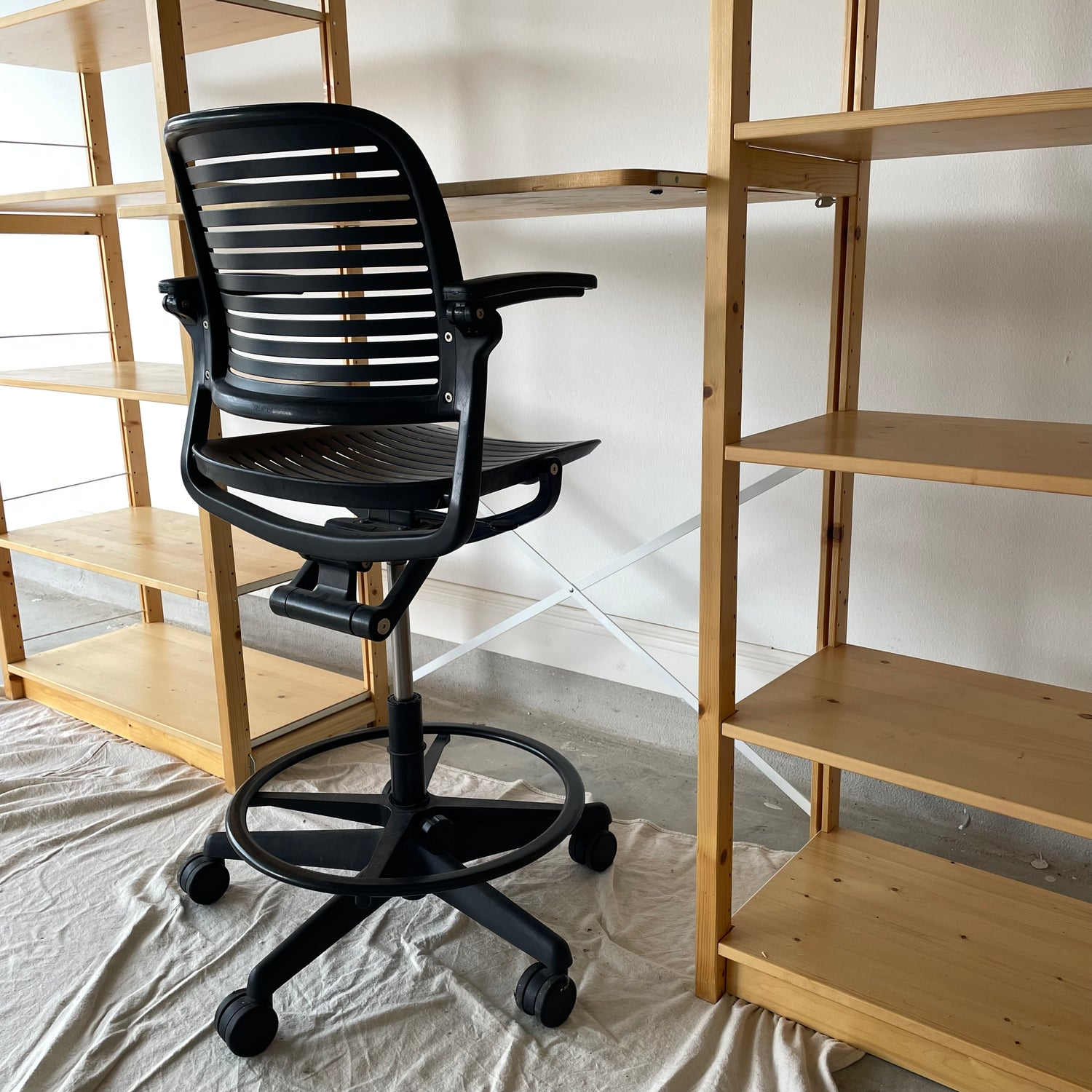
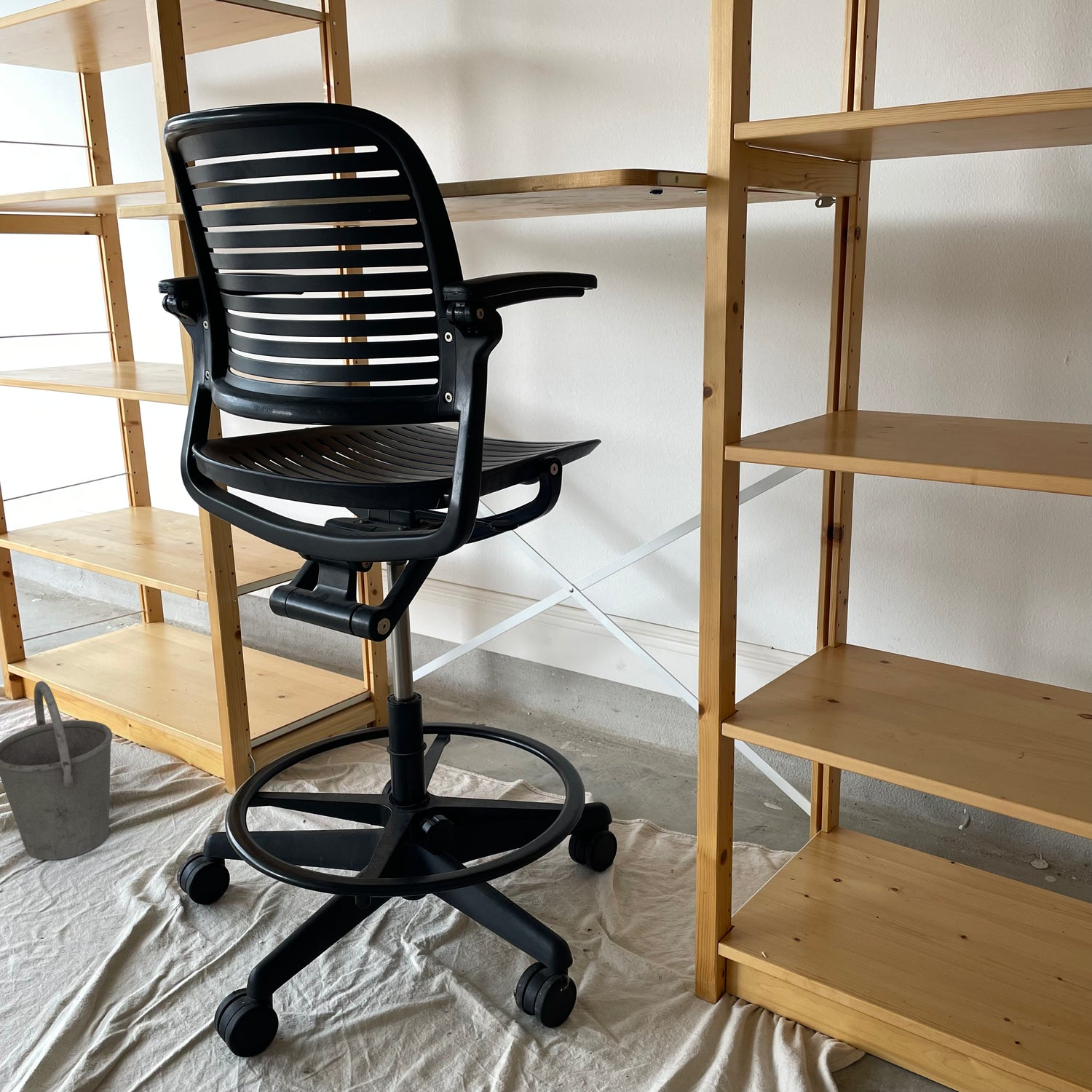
+ bucket [0,681,114,860]
